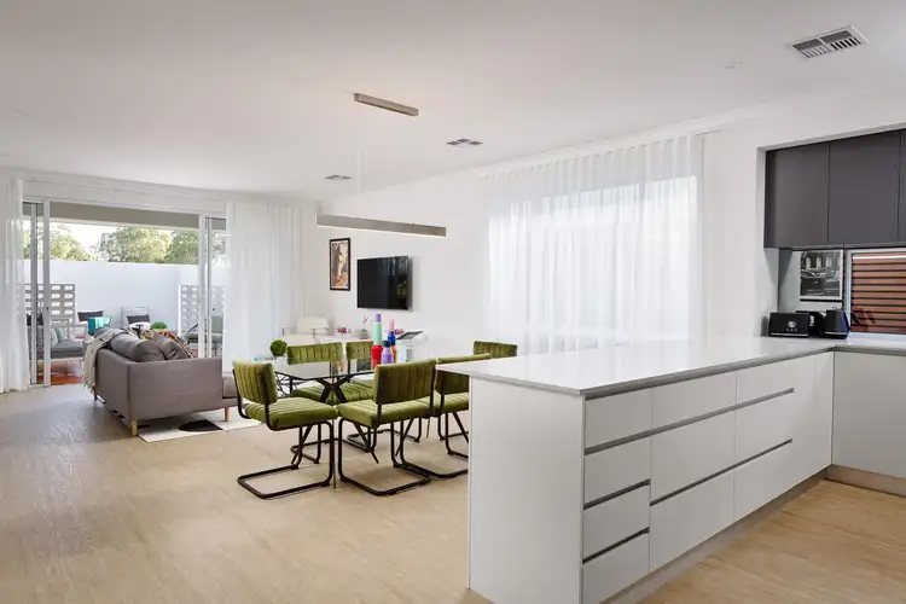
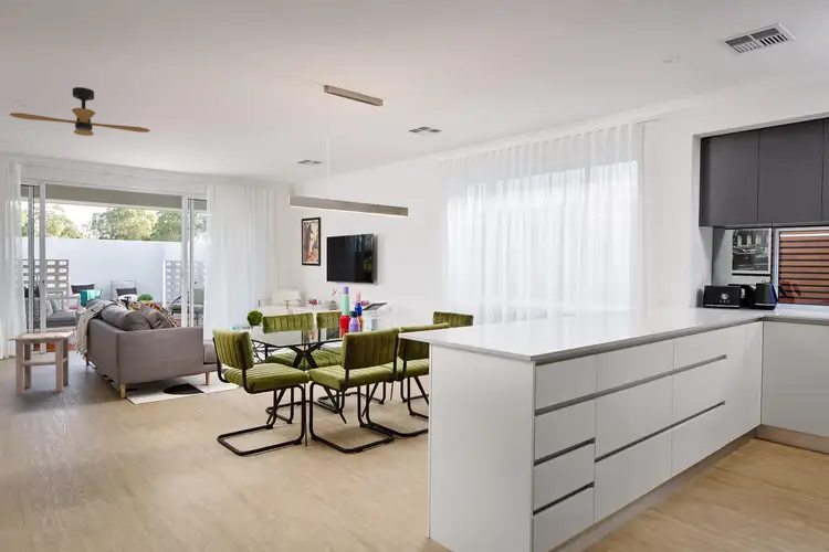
+ ceiling fan [9,86,151,137]
+ side table [7,330,75,396]
